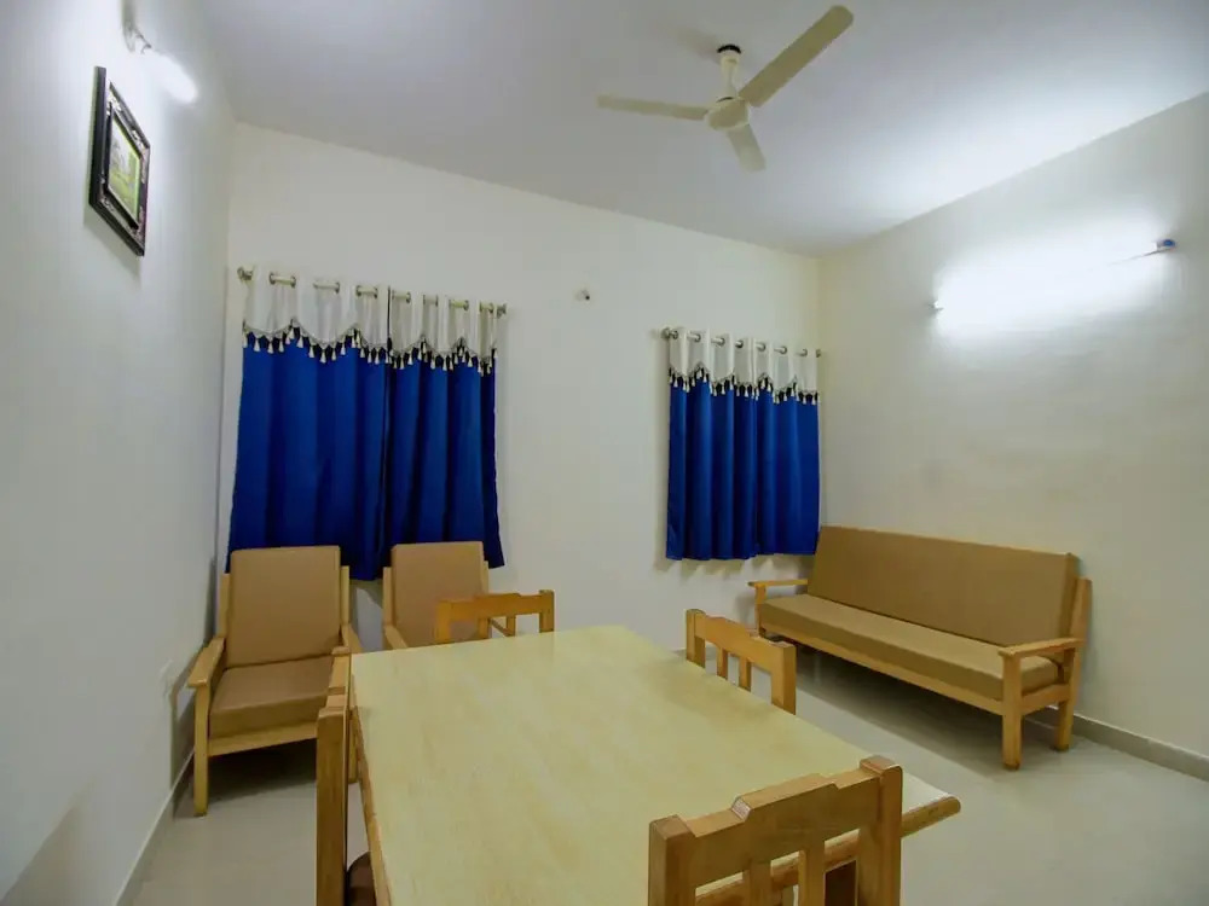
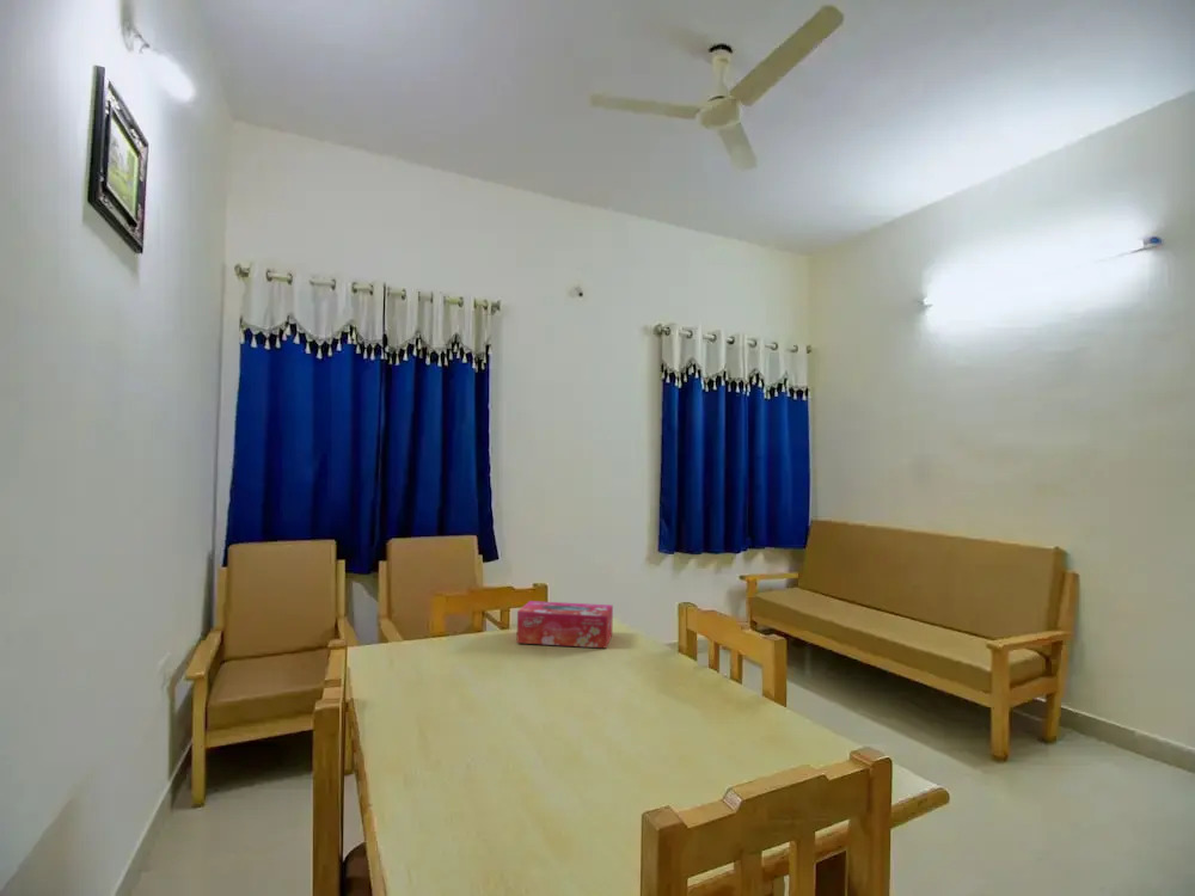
+ tissue box [515,600,614,650]
